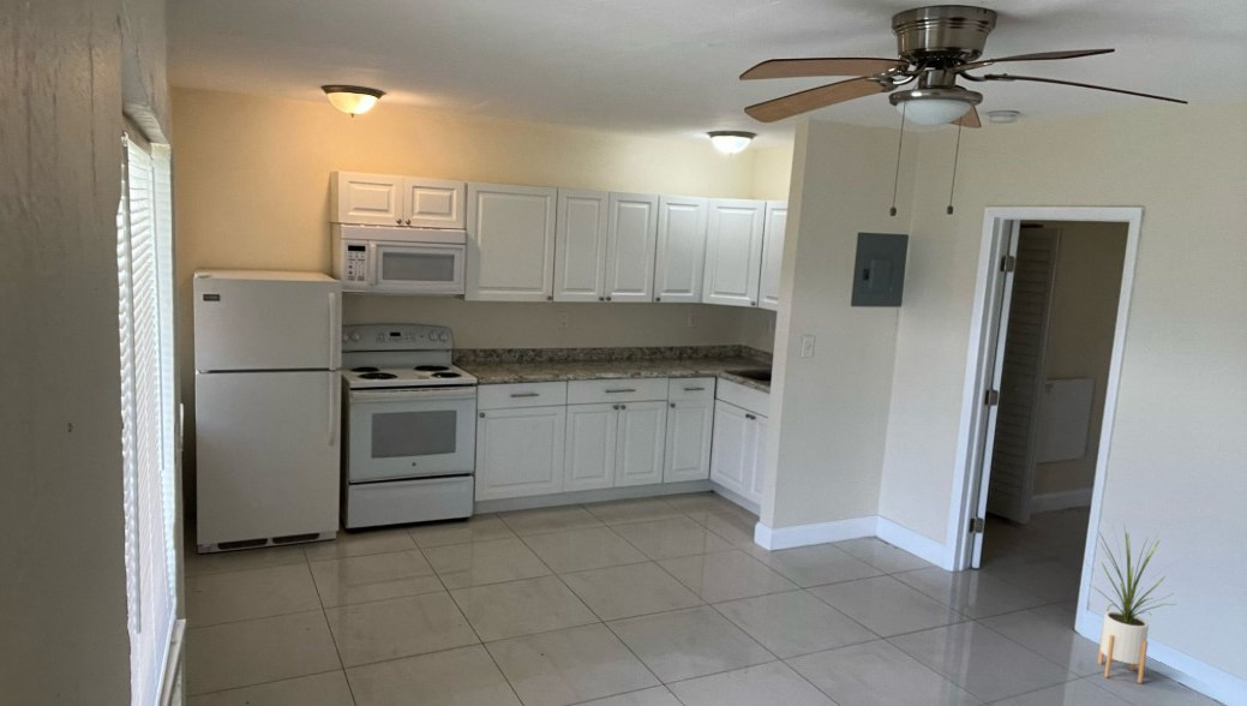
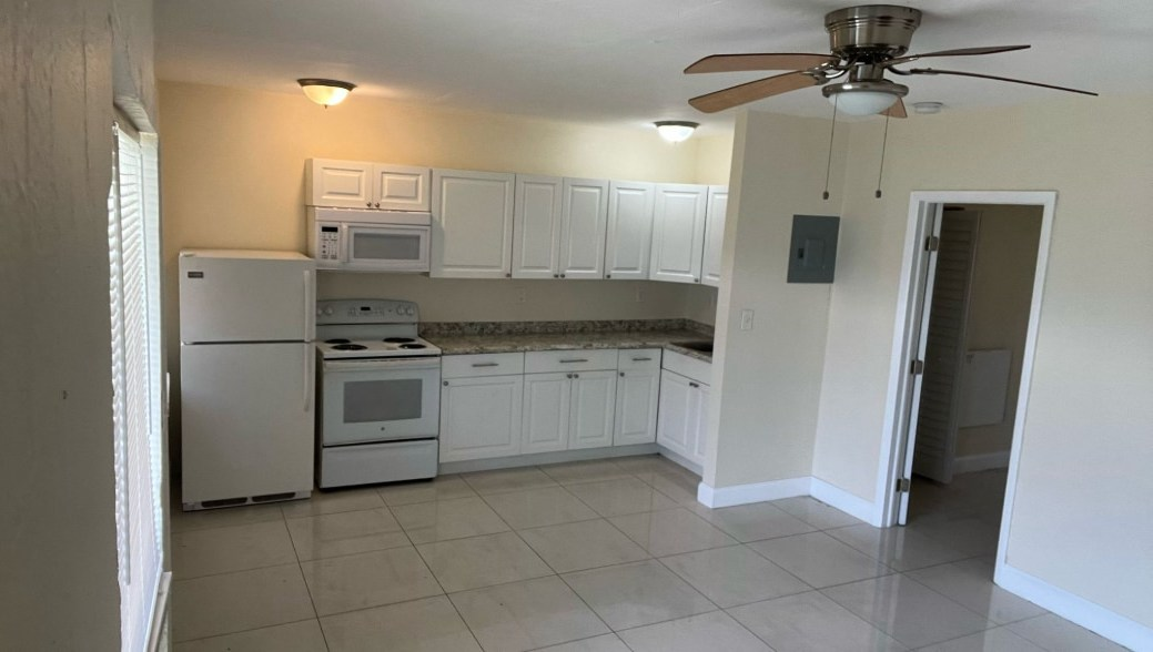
- house plant [1085,522,1177,684]
